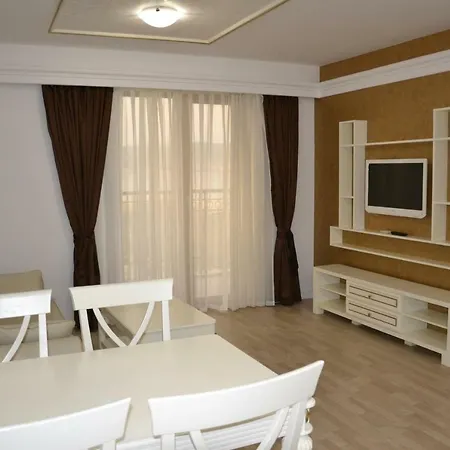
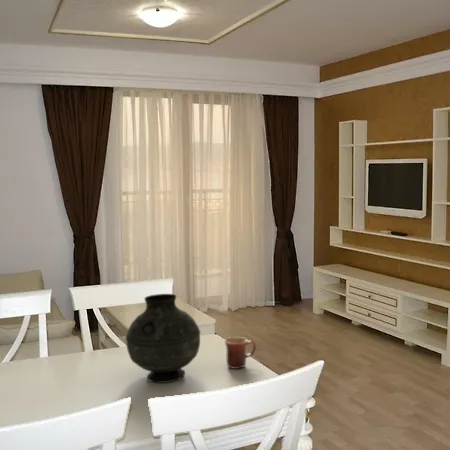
+ vase [125,293,201,384]
+ mug [223,336,257,370]
